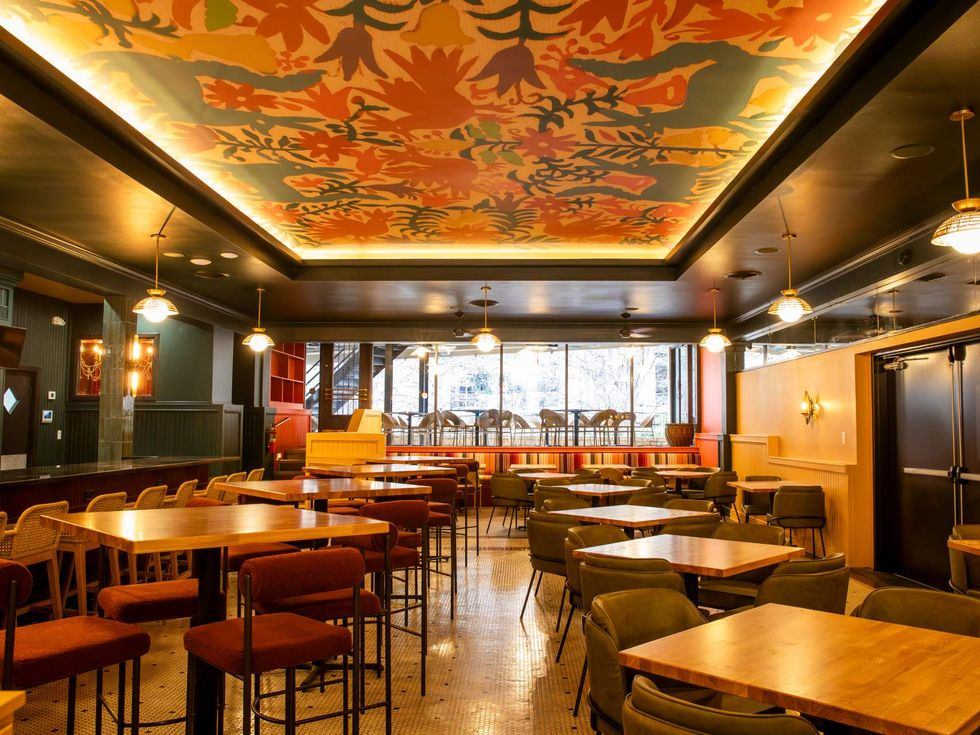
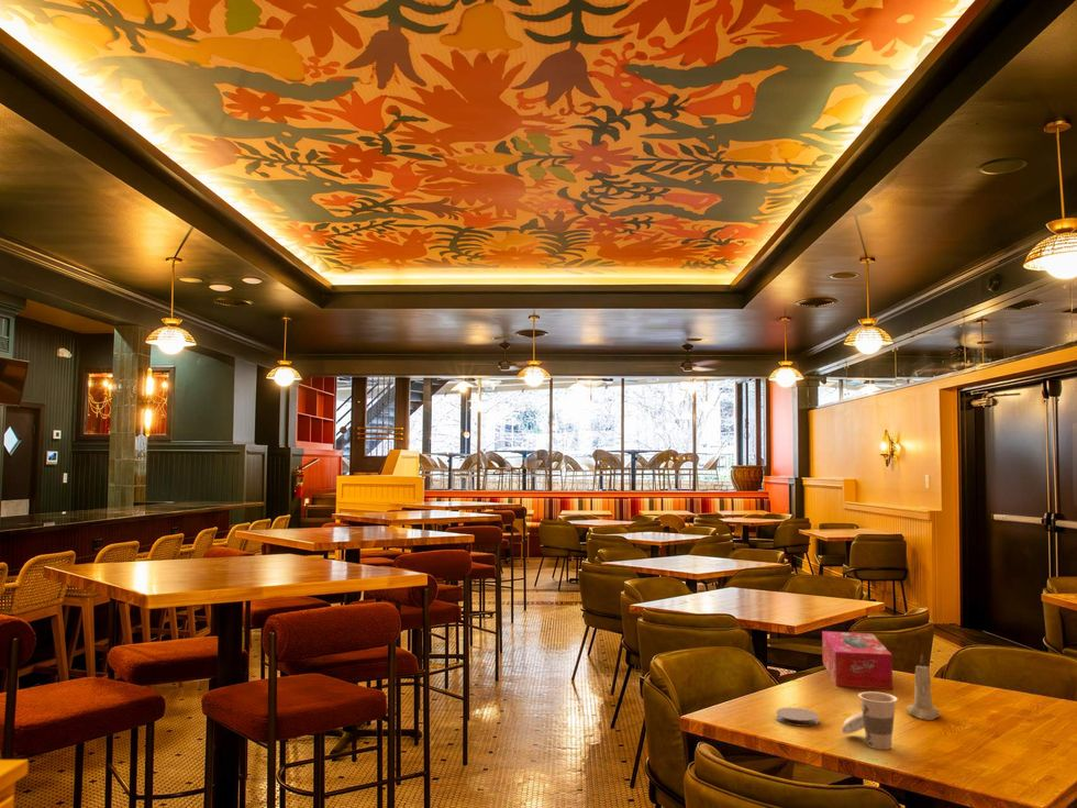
+ cup [841,690,898,751]
+ tissue box [821,630,893,690]
+ coaster [775,707,820,728]
+ candle [906,653,941,721]
